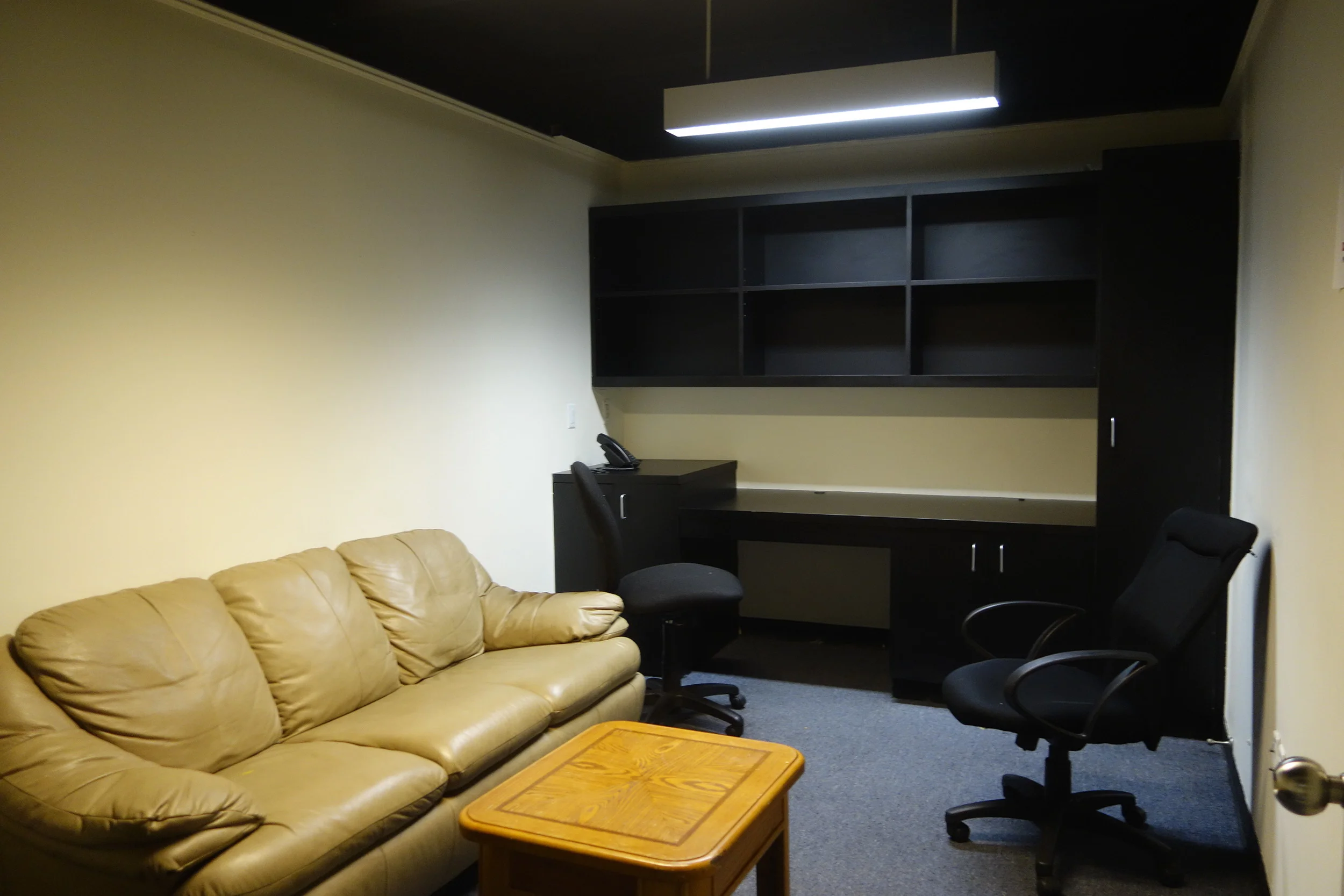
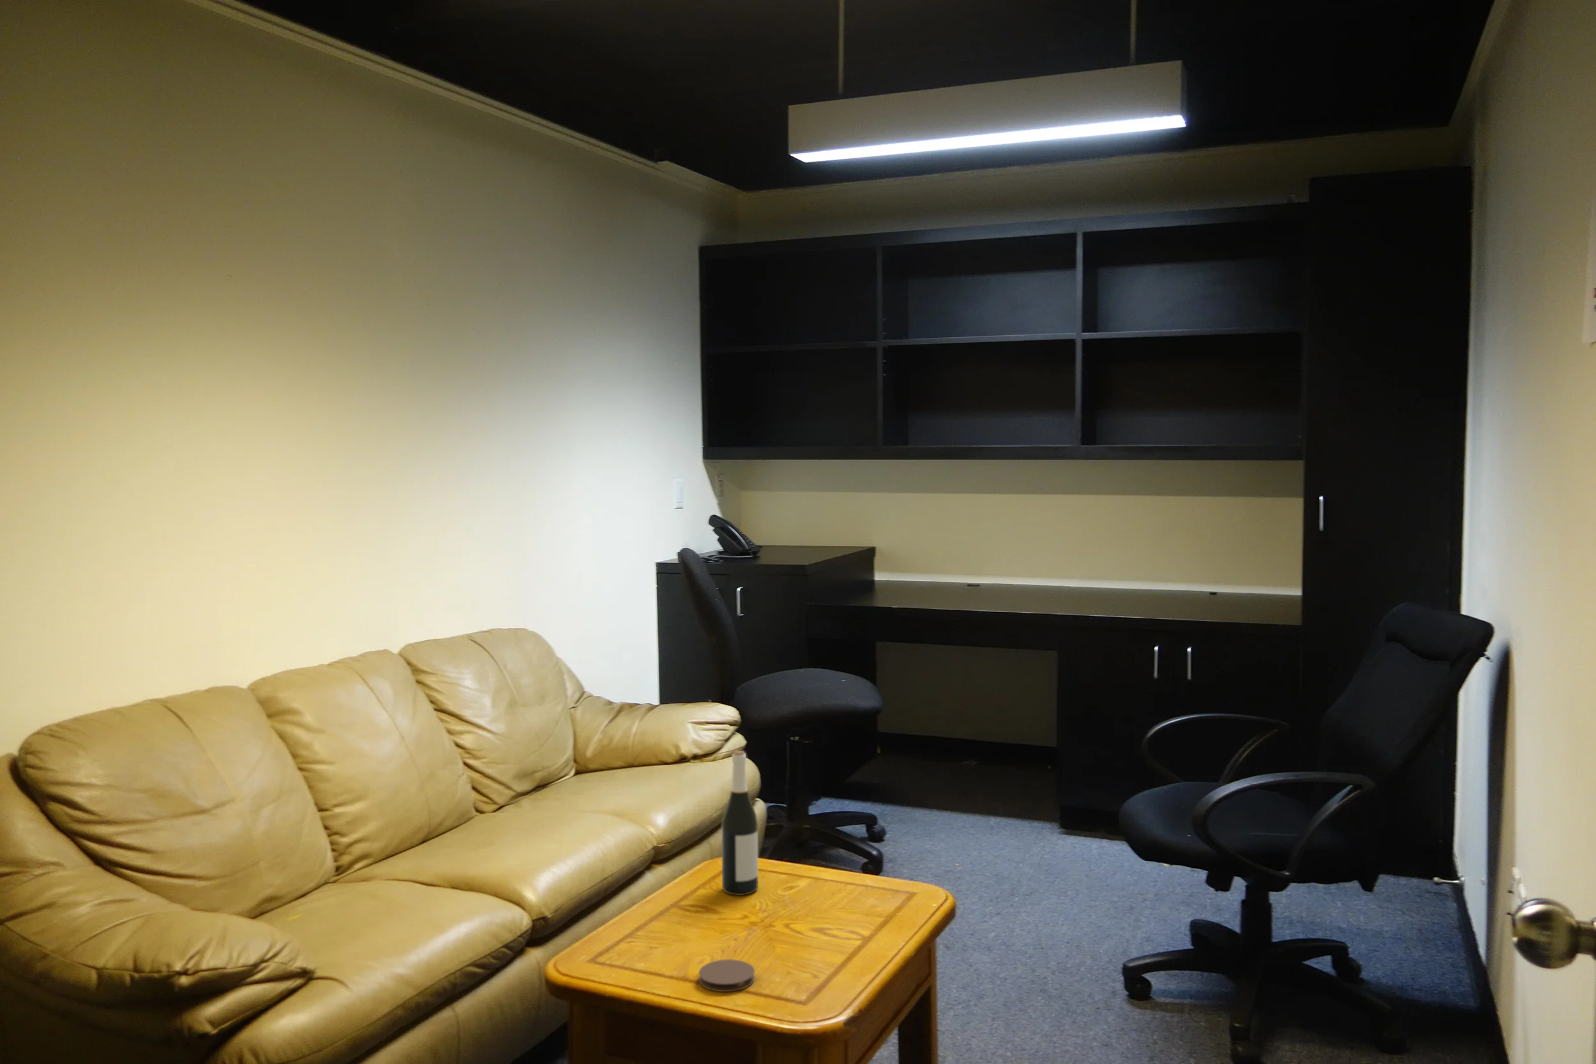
+ coaster [698,958,755,993]
+ wine bottle [721,750,759,897]
